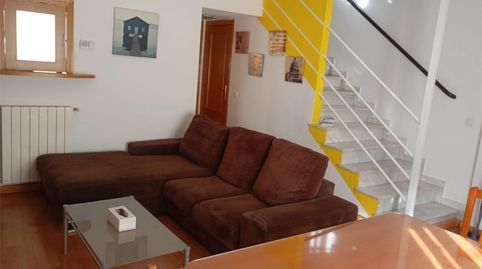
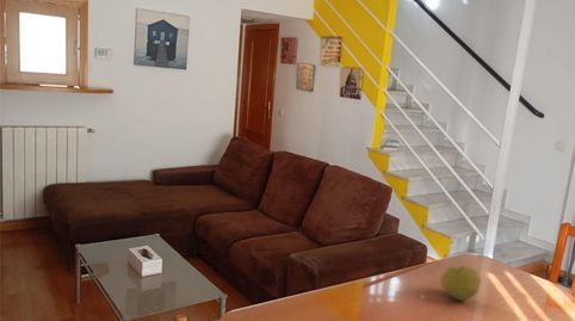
+ fruit [439,265,482,302]
